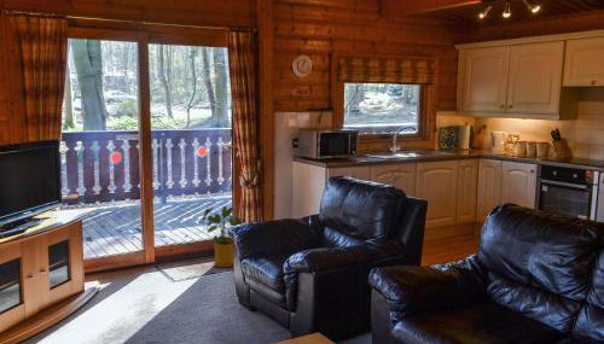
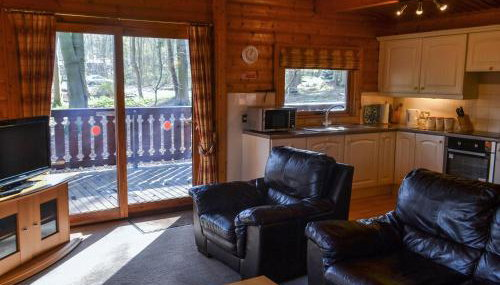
- house plant [201,205,244,268]
